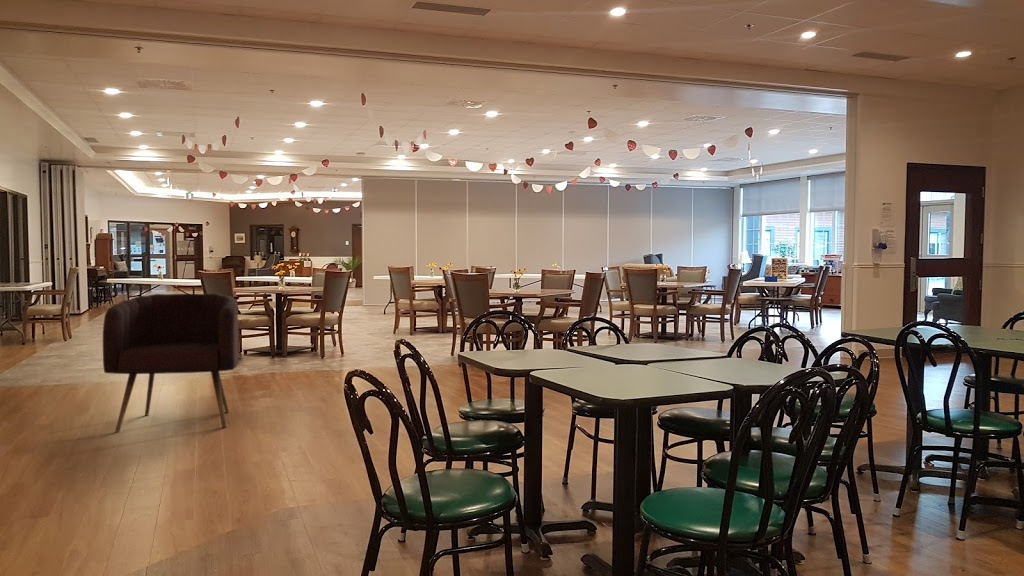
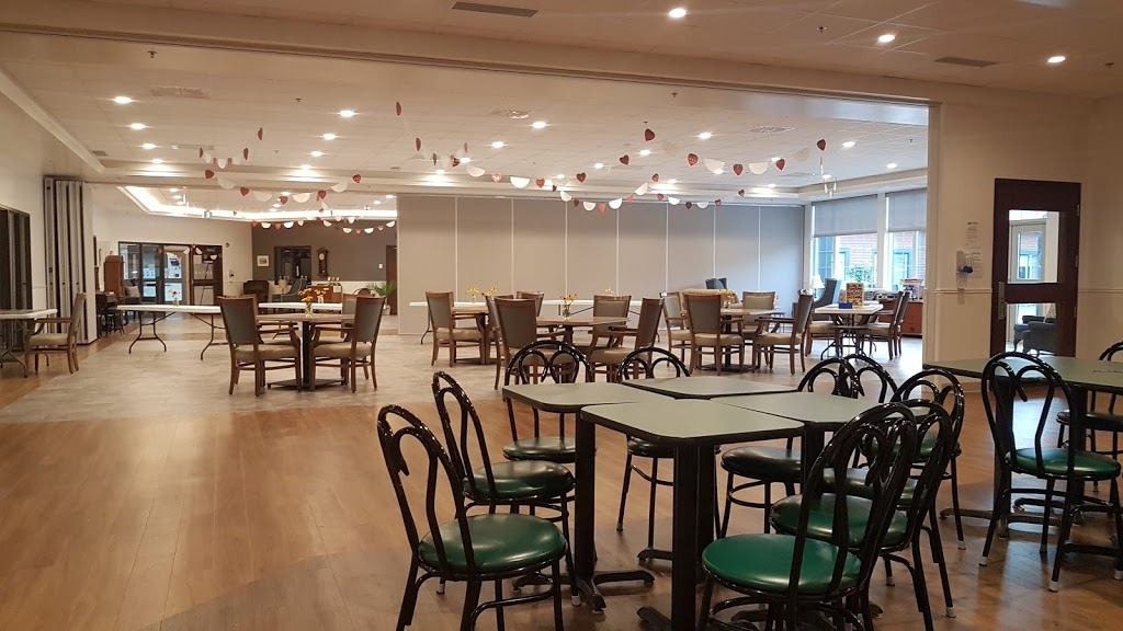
- armchair [102,293,239,433]
